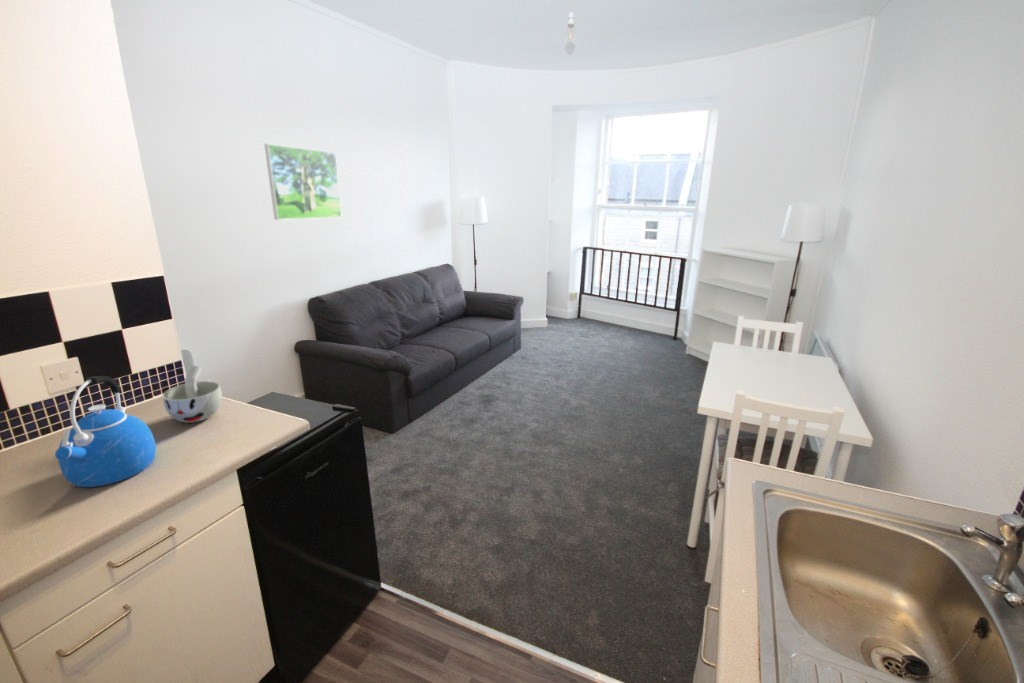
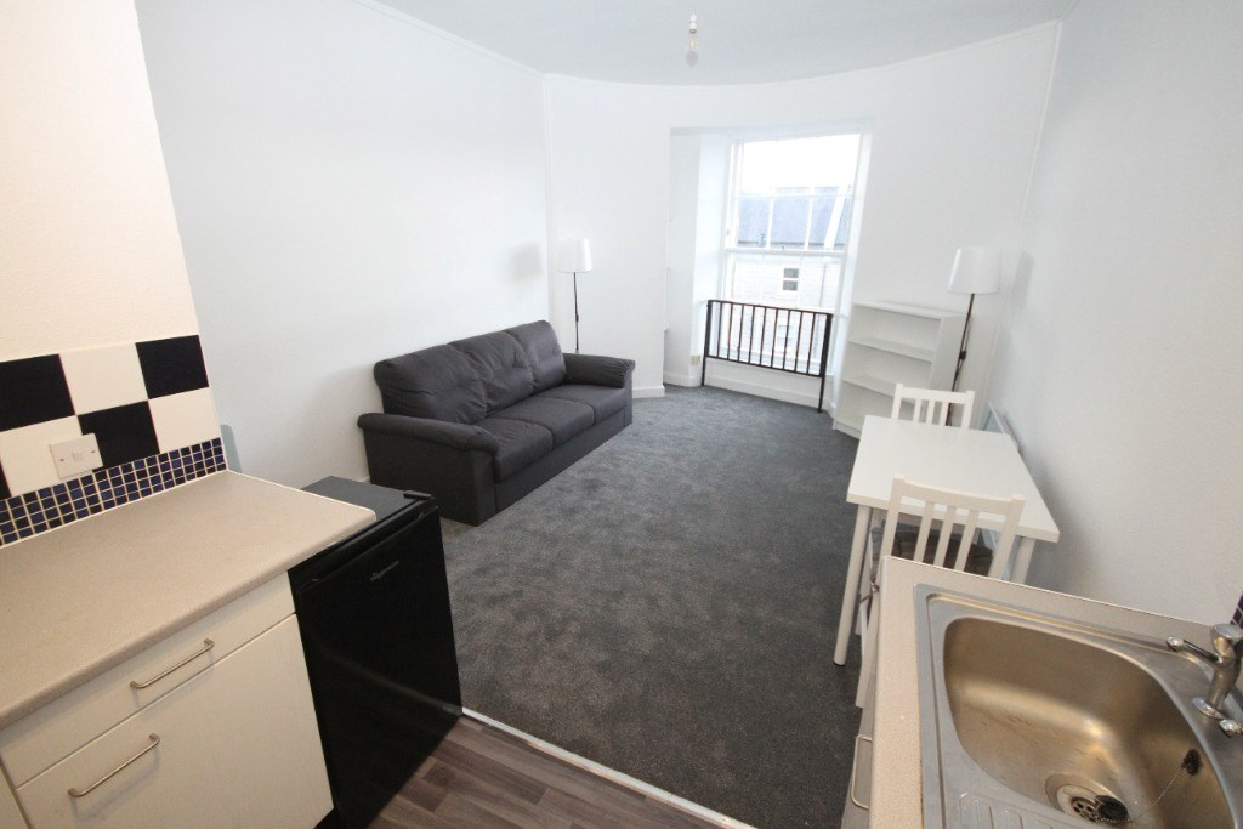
- kettle [54,375,157,488]
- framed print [263,143,343,221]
- cup [161,365,223,424]
